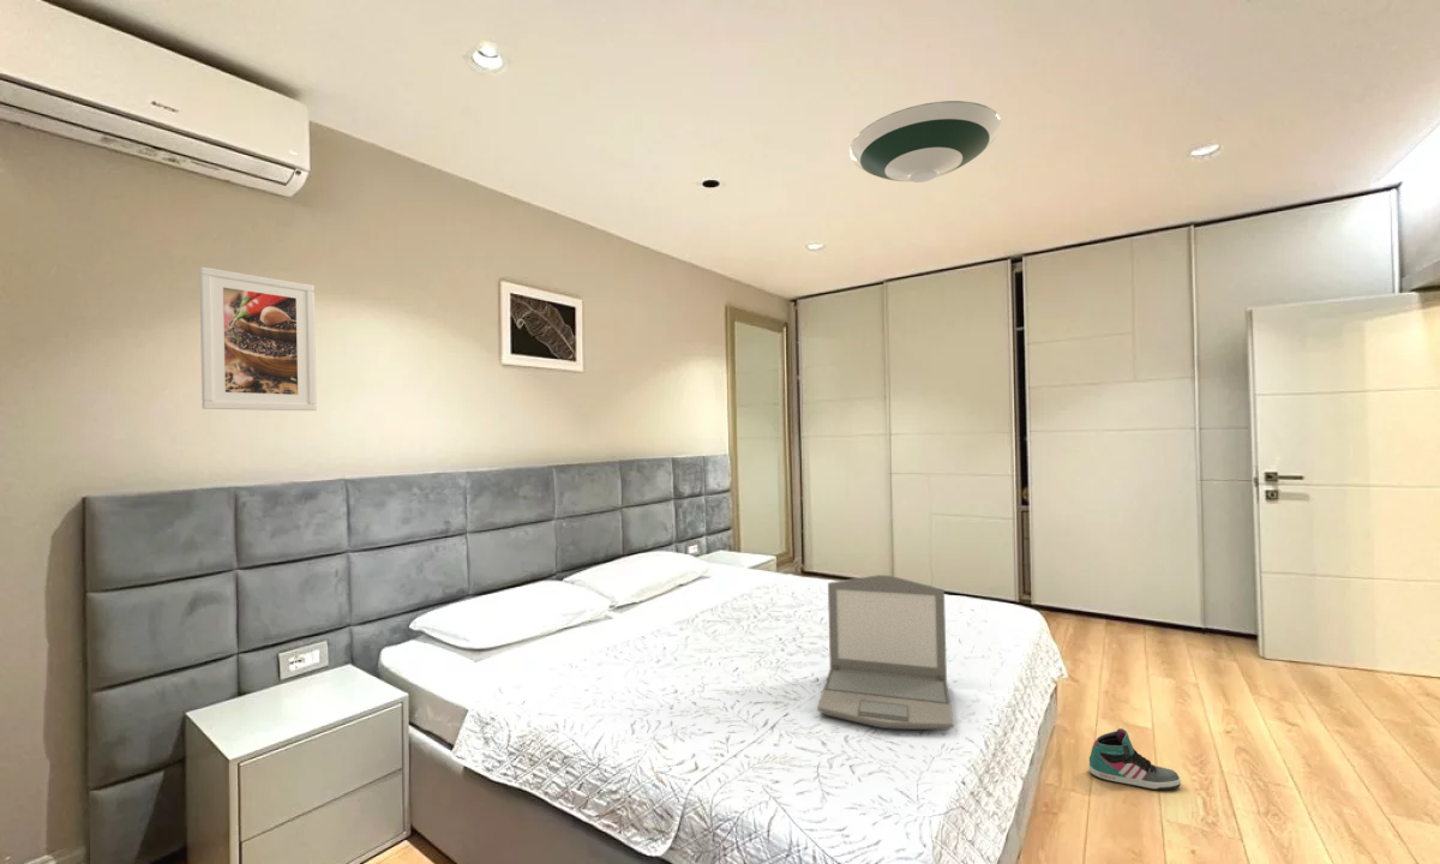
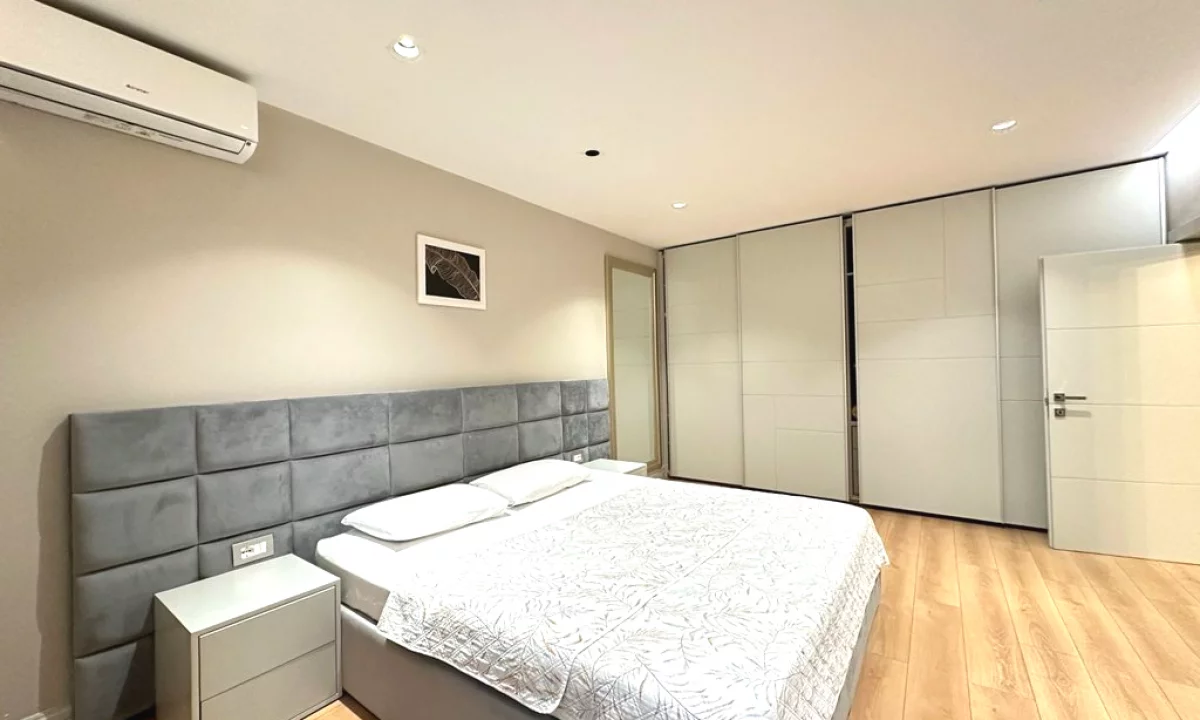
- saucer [848,100,1003,184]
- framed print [198,265,318,412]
- laptop [816,574,955,732]
- sneaker [1087,727,1182,791]
